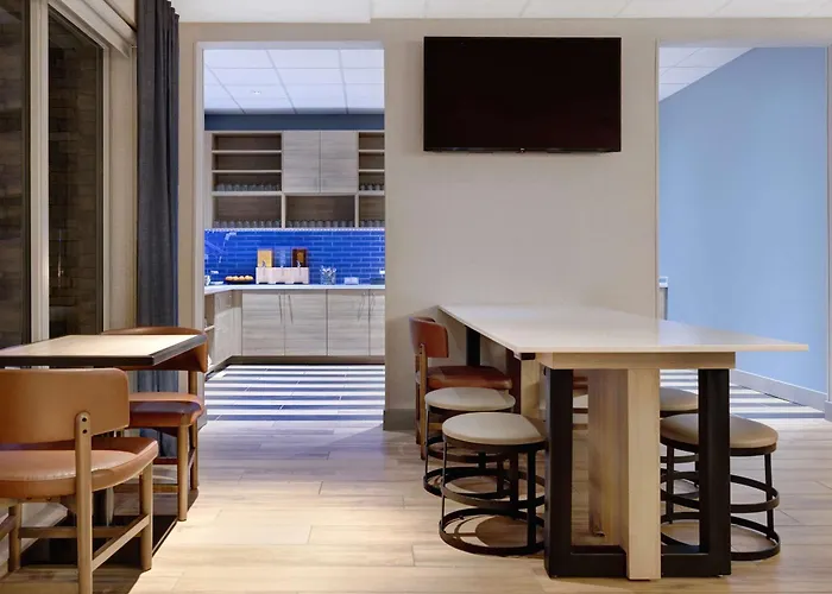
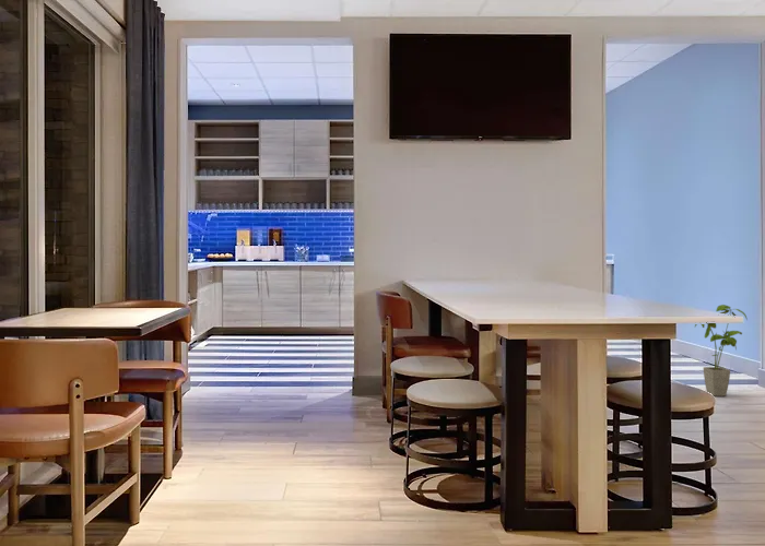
+ house plant [694,304,749,397]
